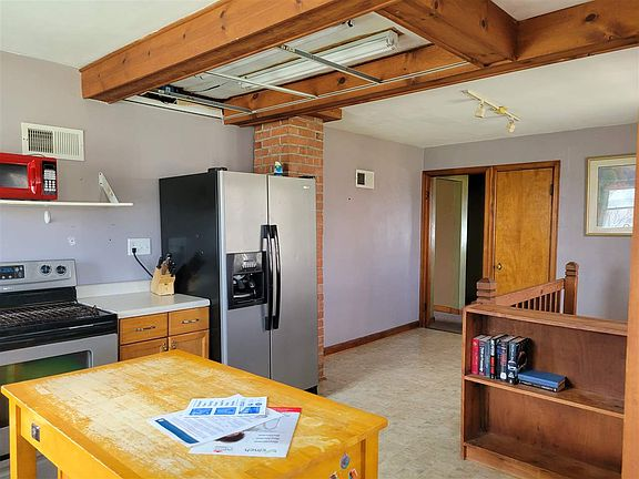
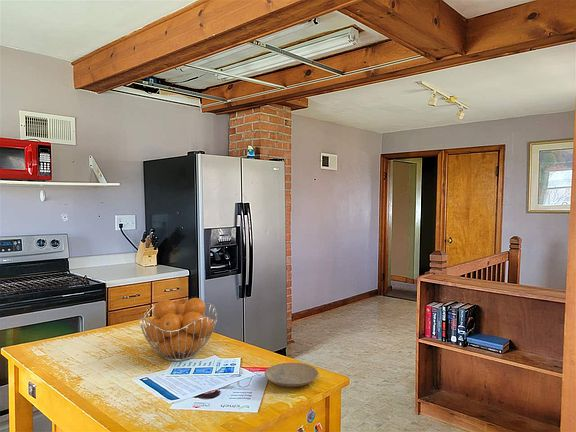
+ plate [264,362,319,388]
+ fruit basket [138,297,218,362]
